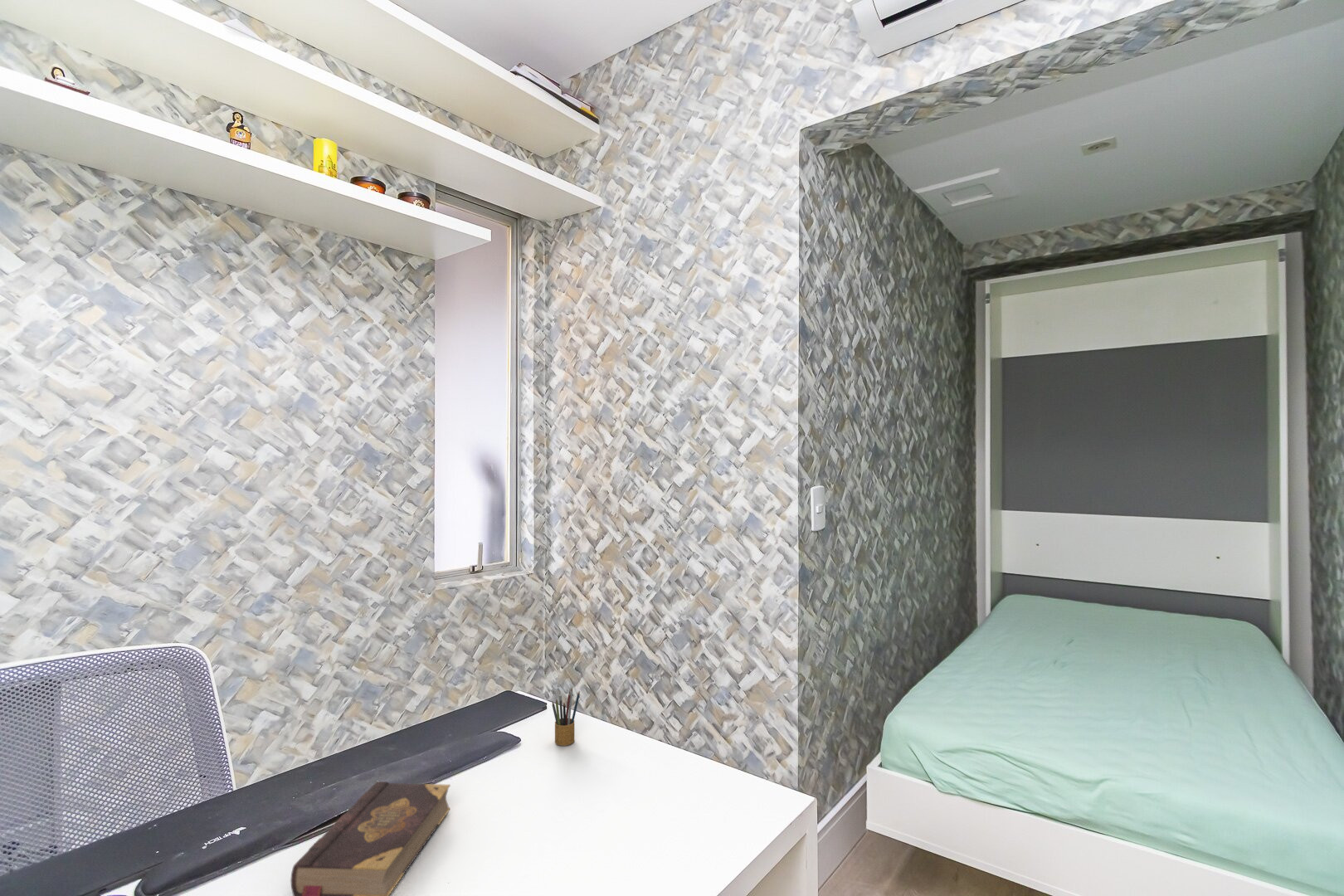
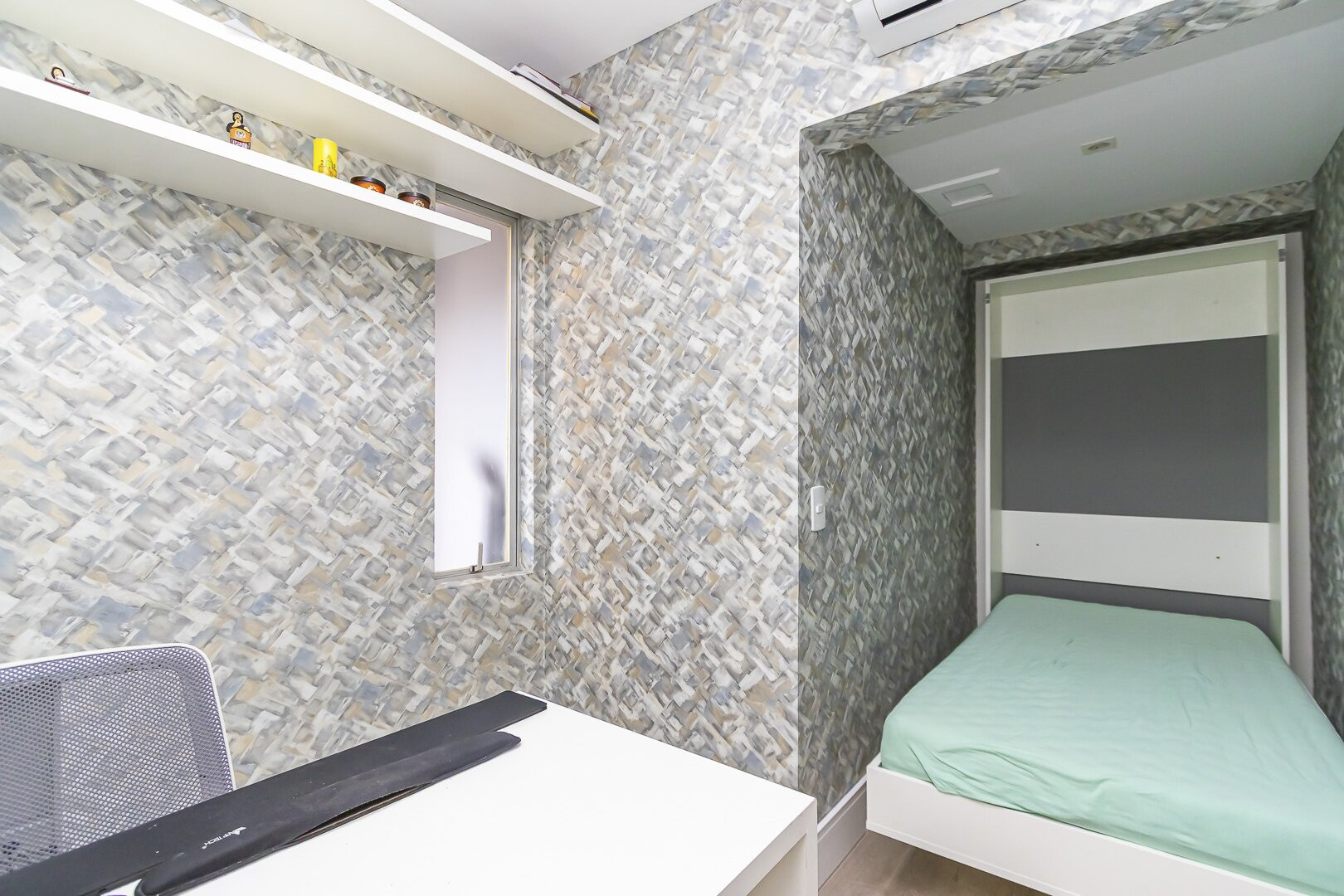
- pencil box [552,687,581,747]
- book [290,781,451,896]
